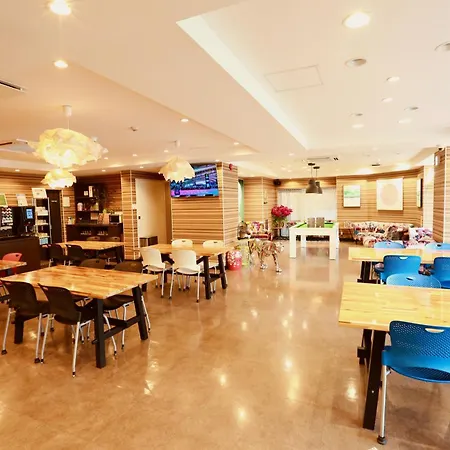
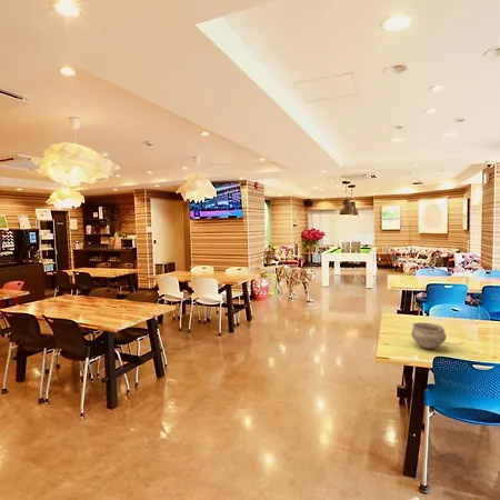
+ bowl [410,321,447,350]
